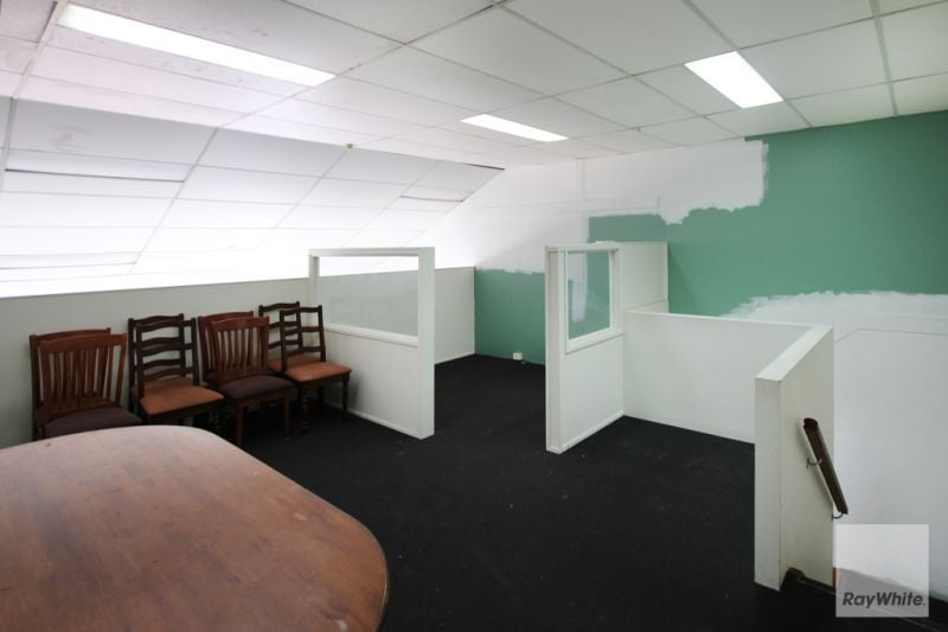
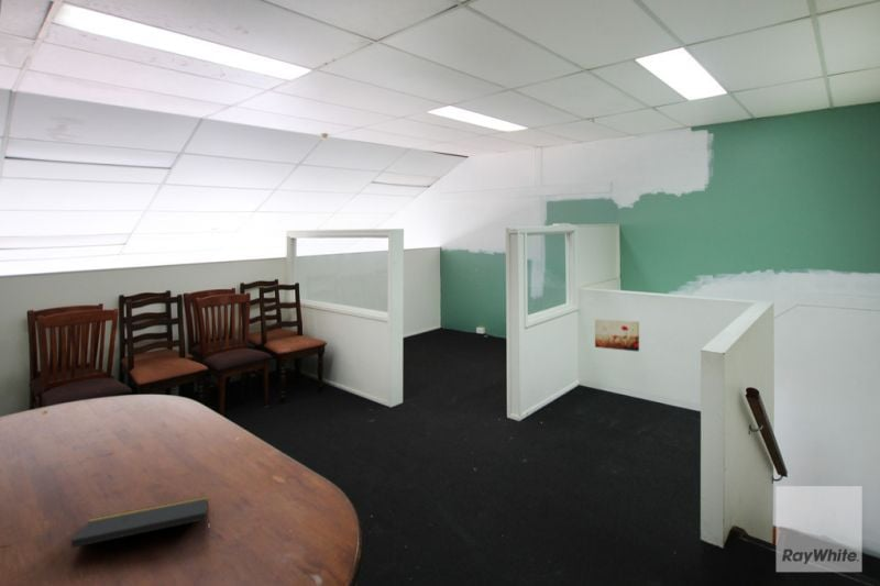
+ notepad [70,495,211,549]
+ wall art [594,318,640,353]
